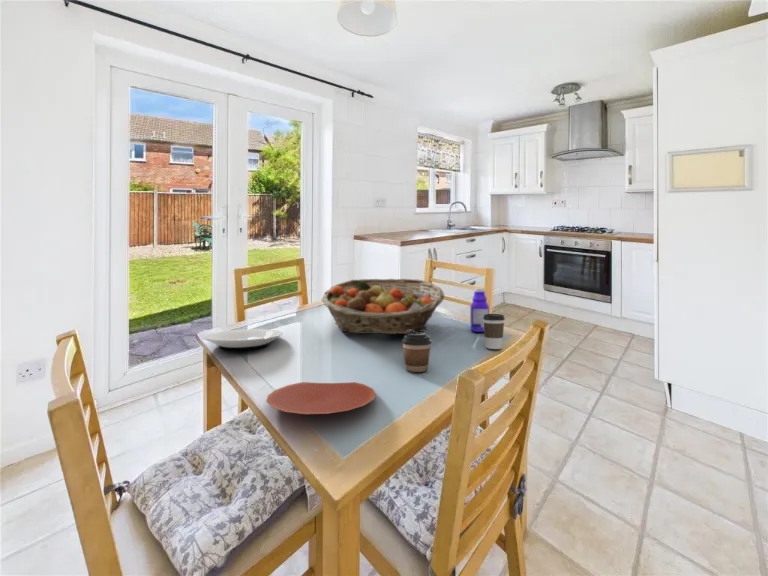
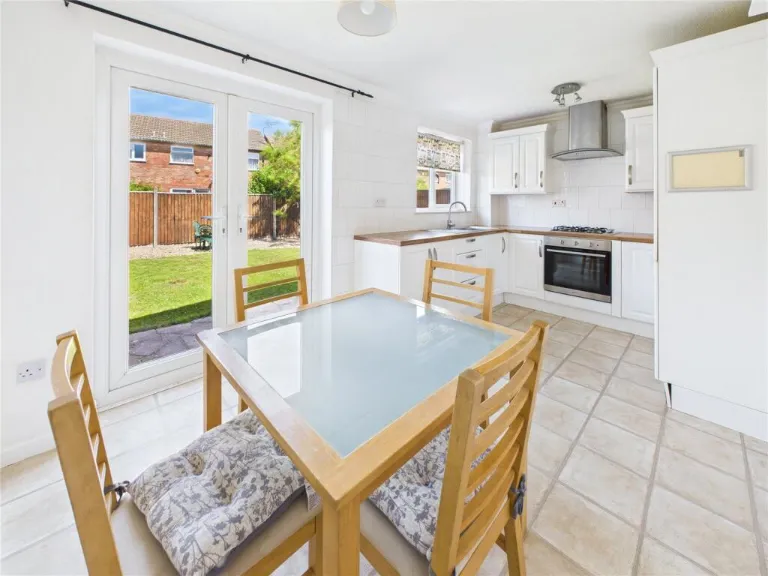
- plate [202,328,284,351]
- plate [265,381,377,415]
- coffee cup [483,313,506,350]
- coffee cup [401,330,432,373]
- bottle [469,287,490,333]
- fruit basket [320,278,445,335]
